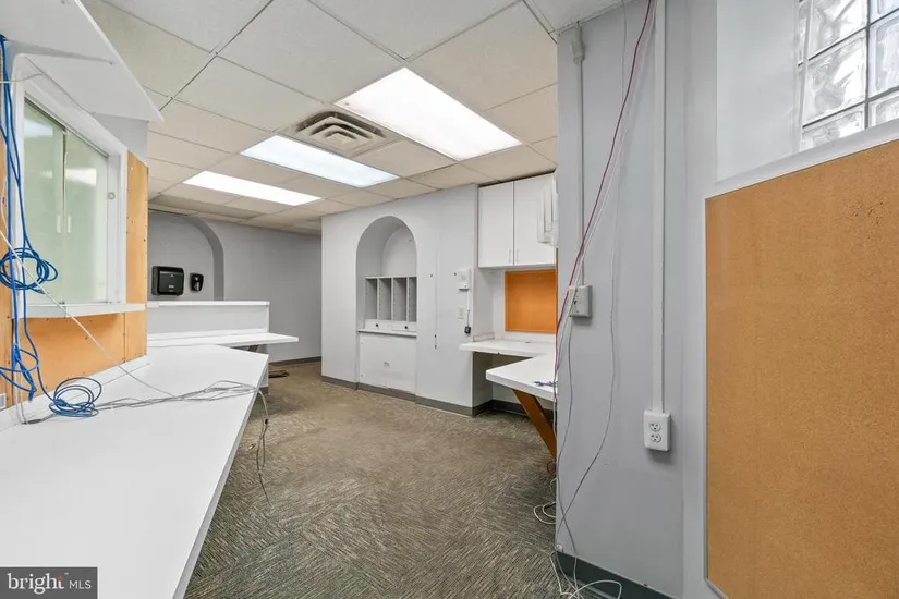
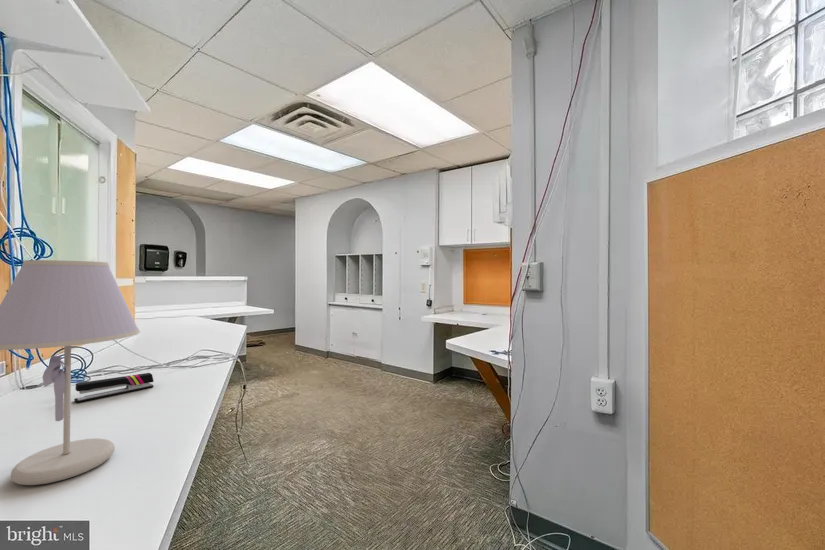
+ stapler [73,372,155,404]
+ table lamp [0,259,141,486]
